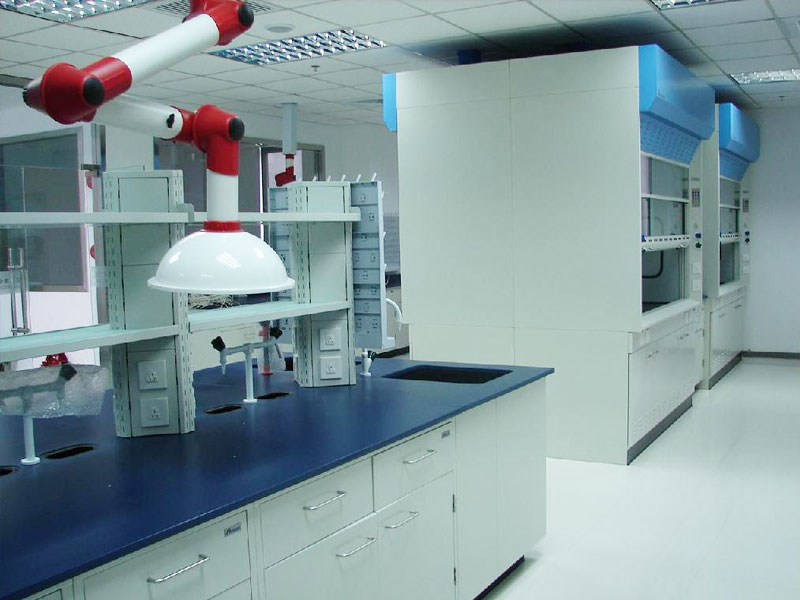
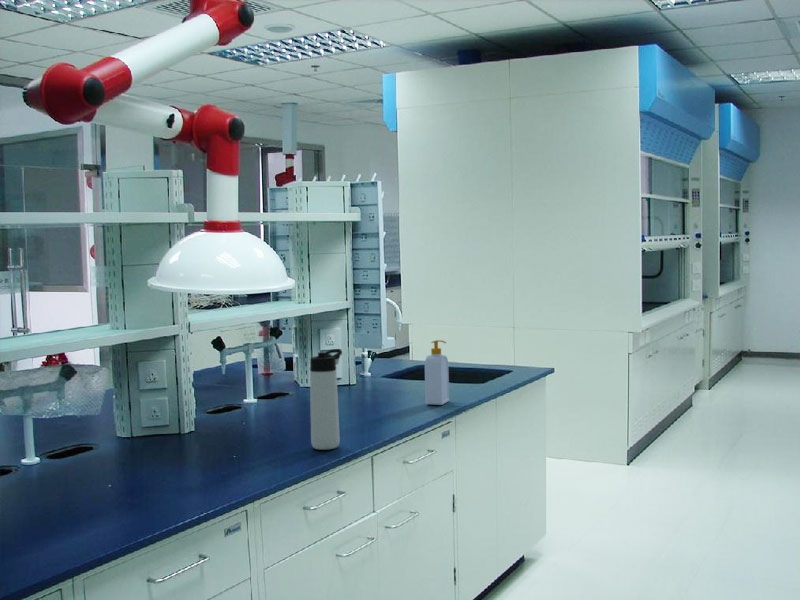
+ soap bottle [424,339,450,406]
+ thermos bottle [309,348,343,451]
